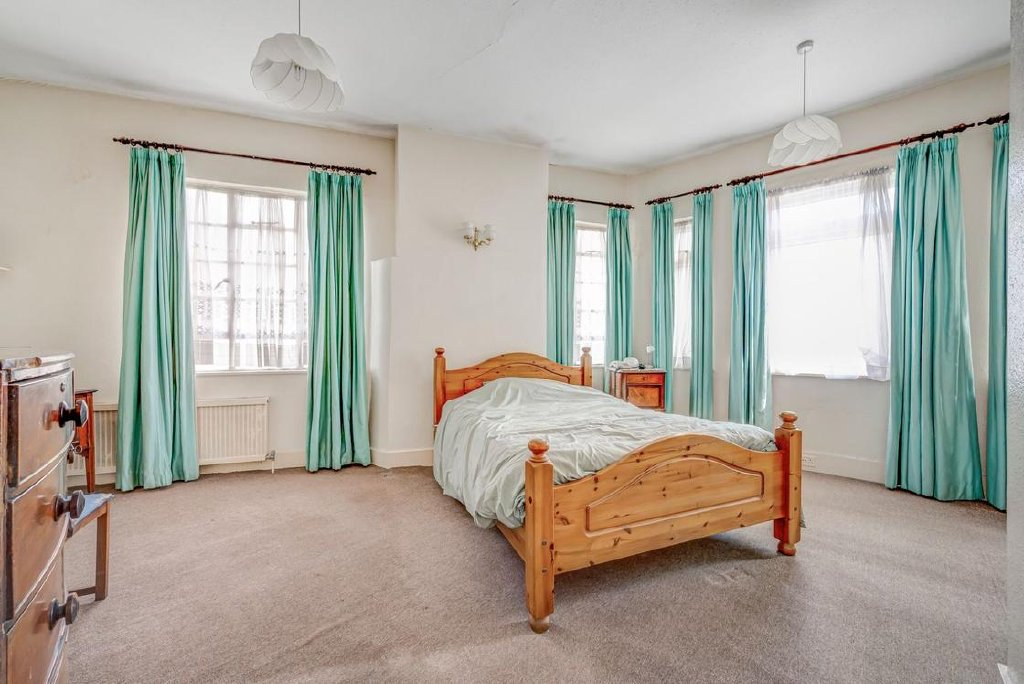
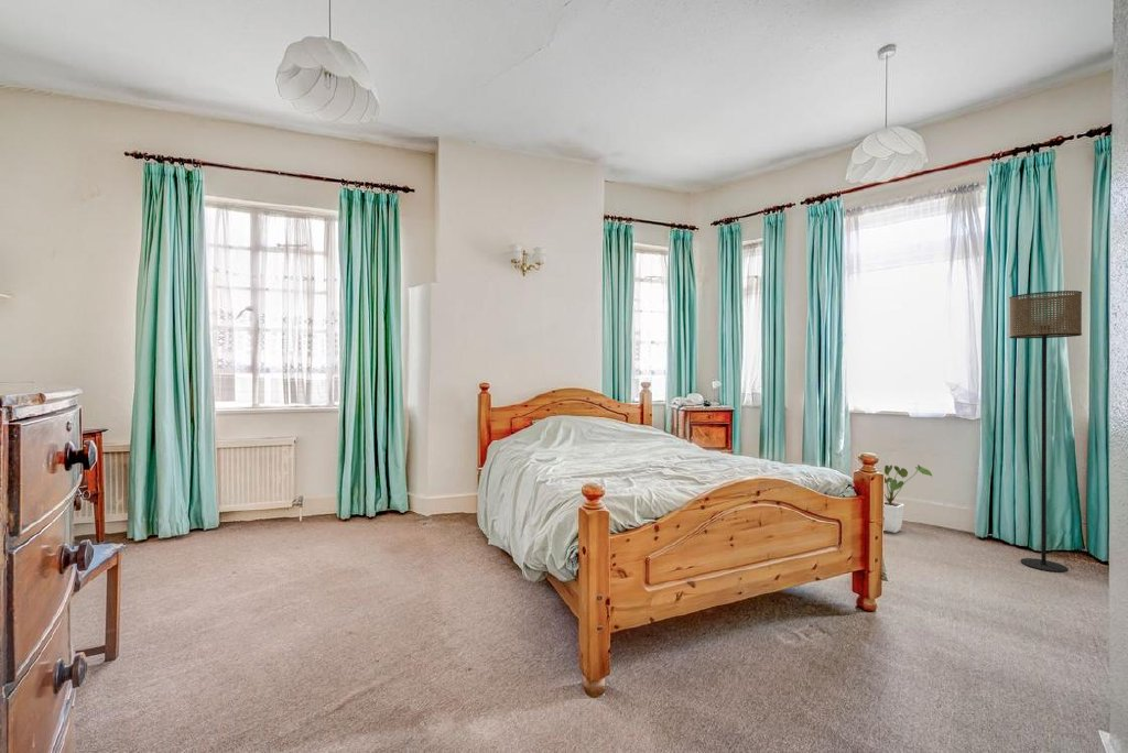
+ house plant [883,463,933,534]
+ floor lamp [1008,290,1083,574]
